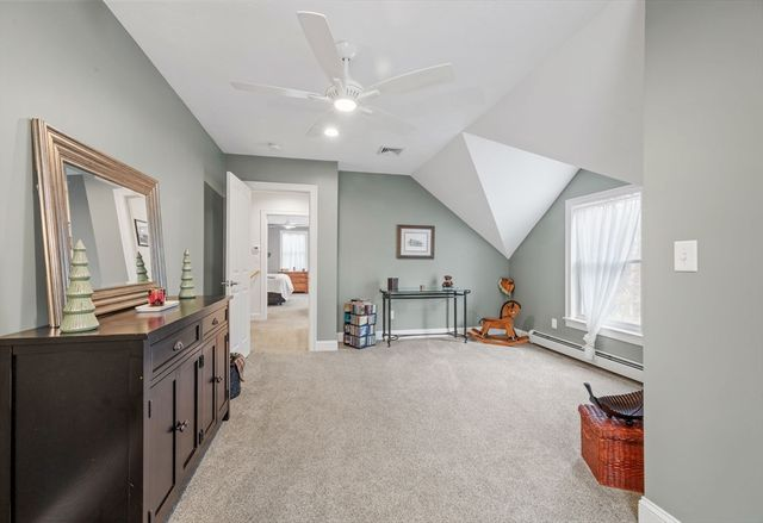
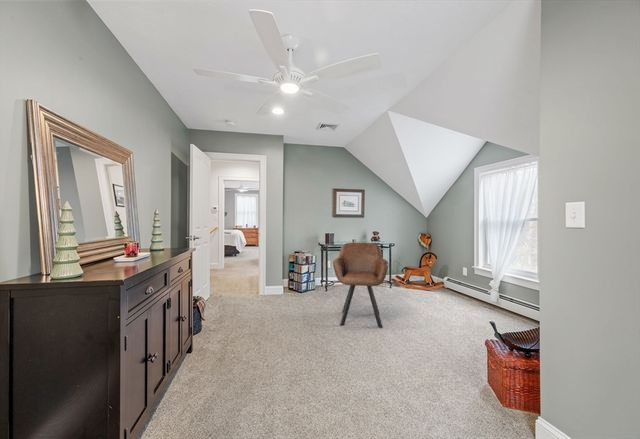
+ armchair [332,242,390,329]
